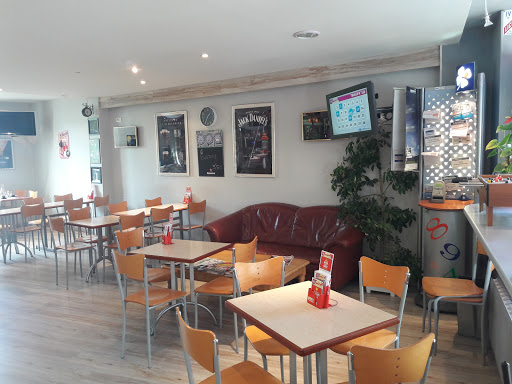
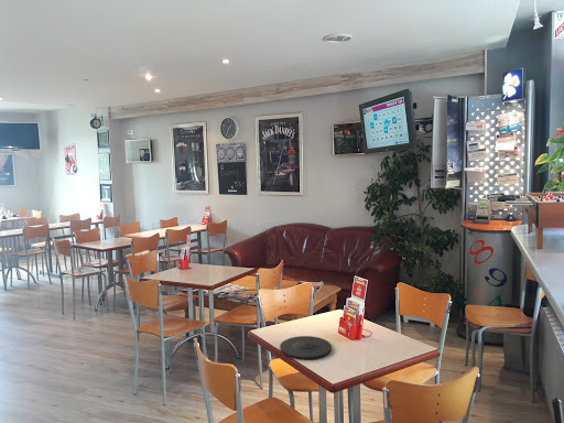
+ plate [279,335,333,360]
